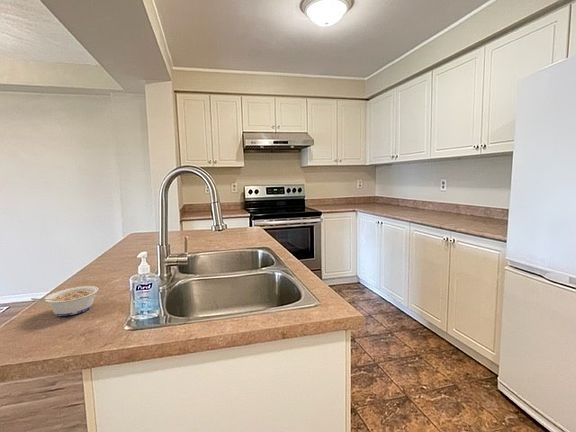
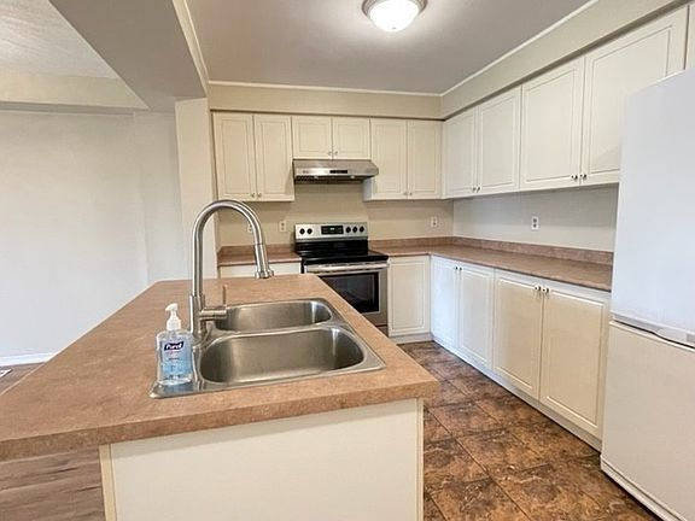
- legume [30,285,100,317]
